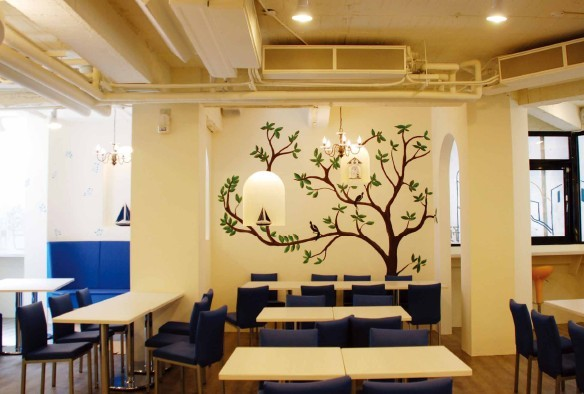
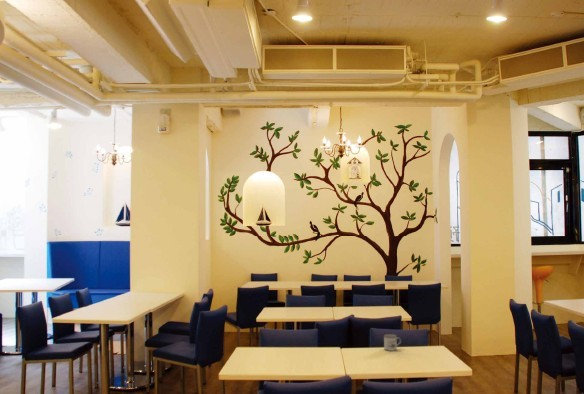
+ mug [383,333,402,352]
